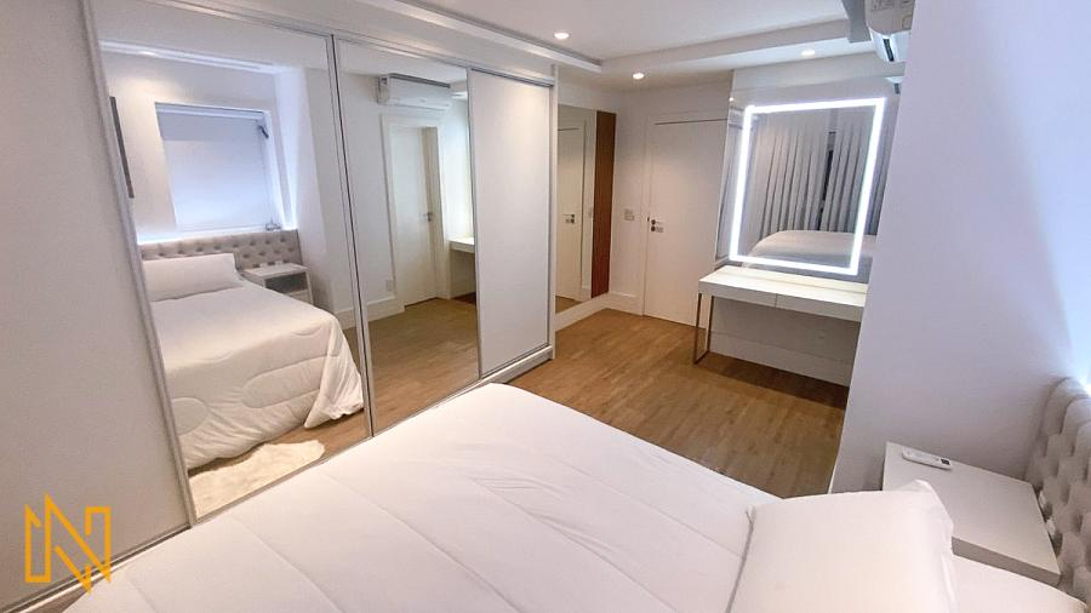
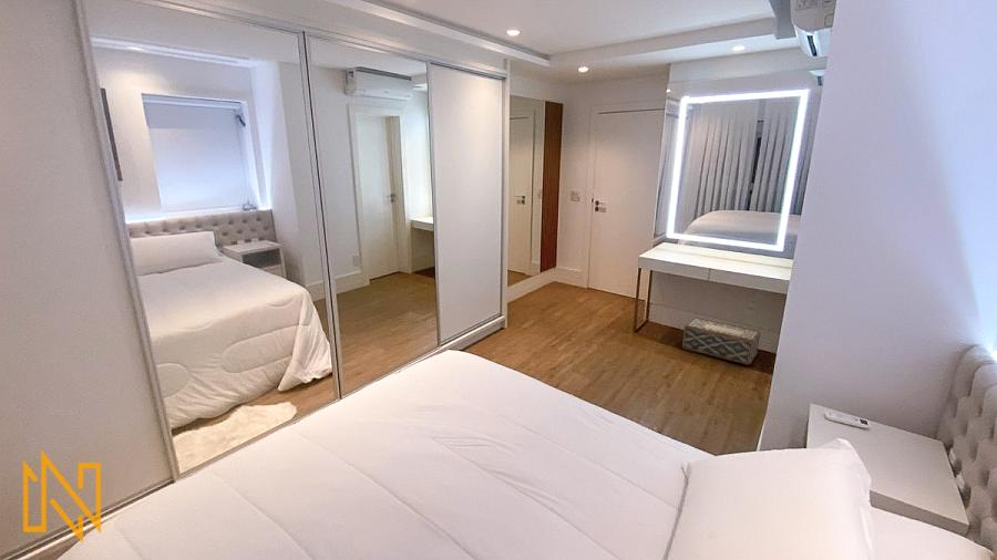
+ woven basket [681,317,761,365]
